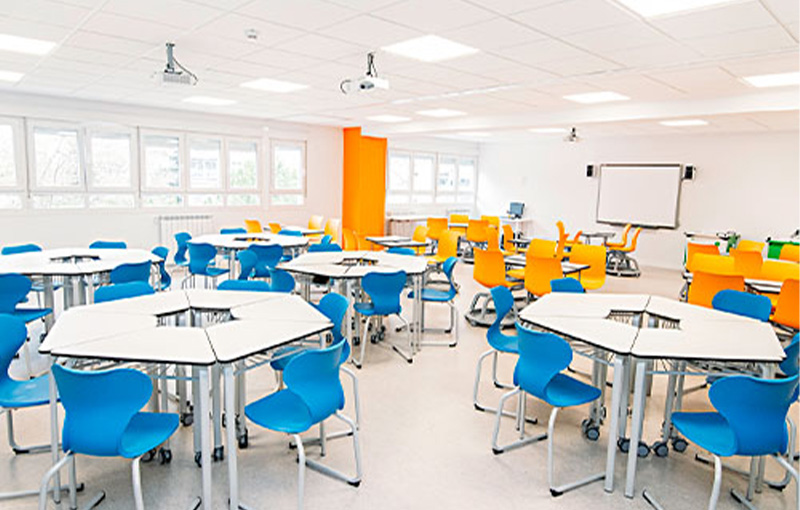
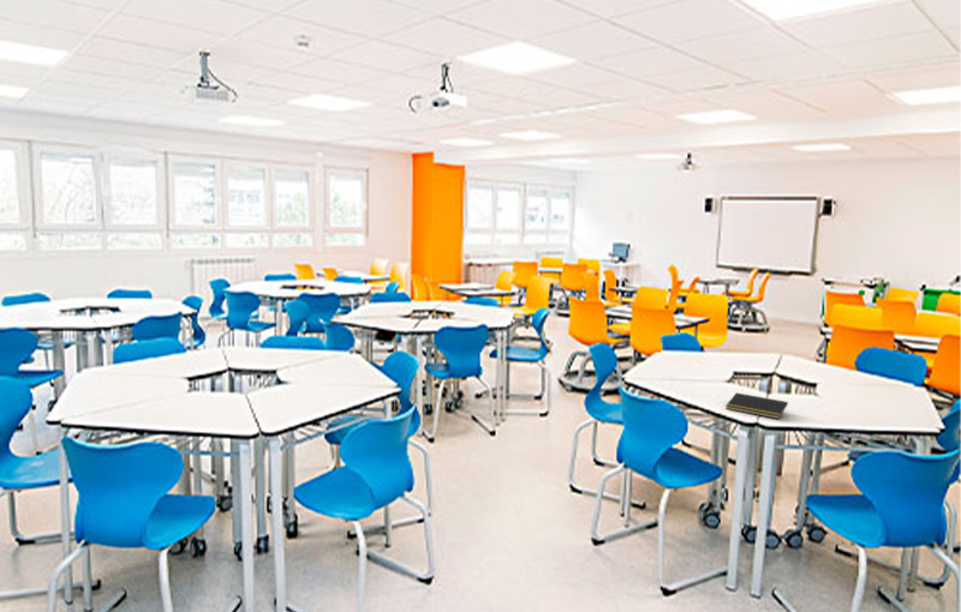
+ notepad [724,391,789,420]
